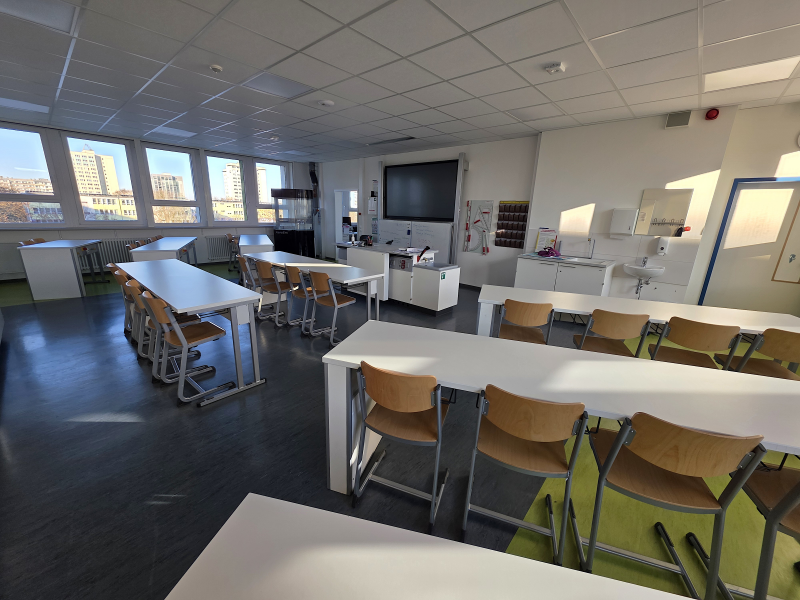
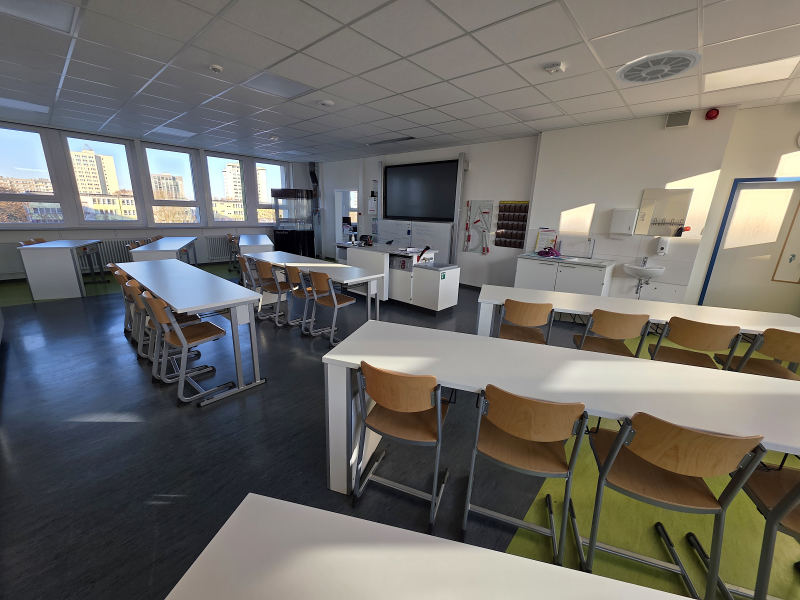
+ ceiling vent [615,49,704,84]
